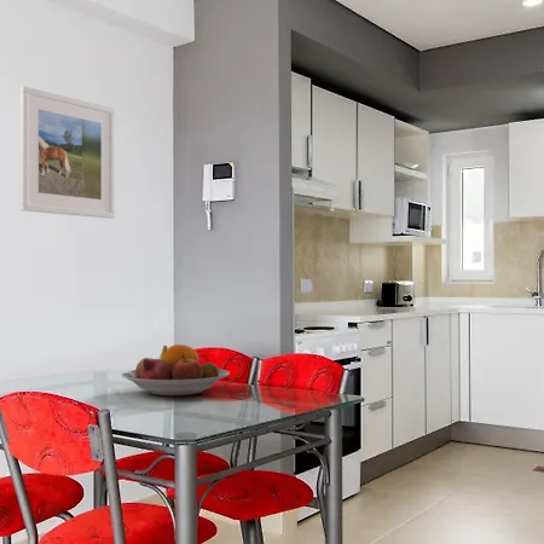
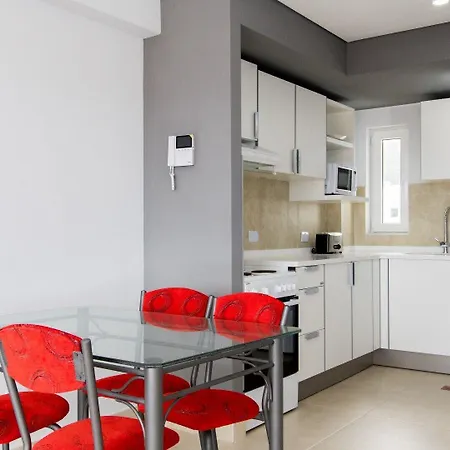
- fruit bowl [120,343,231,397]
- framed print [19,86,116,220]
